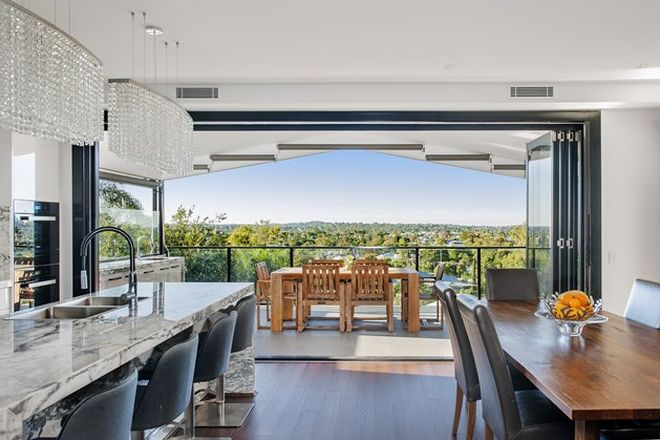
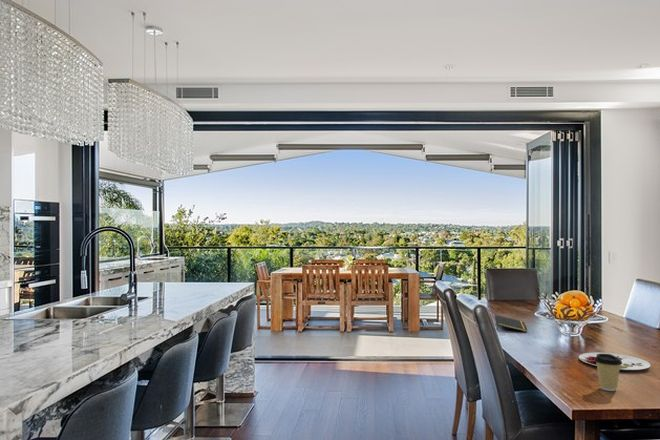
+ coffee cup [594,354,622,392]
+ notepad [494,314,528,333]
+ plate [578,352,651,371]
